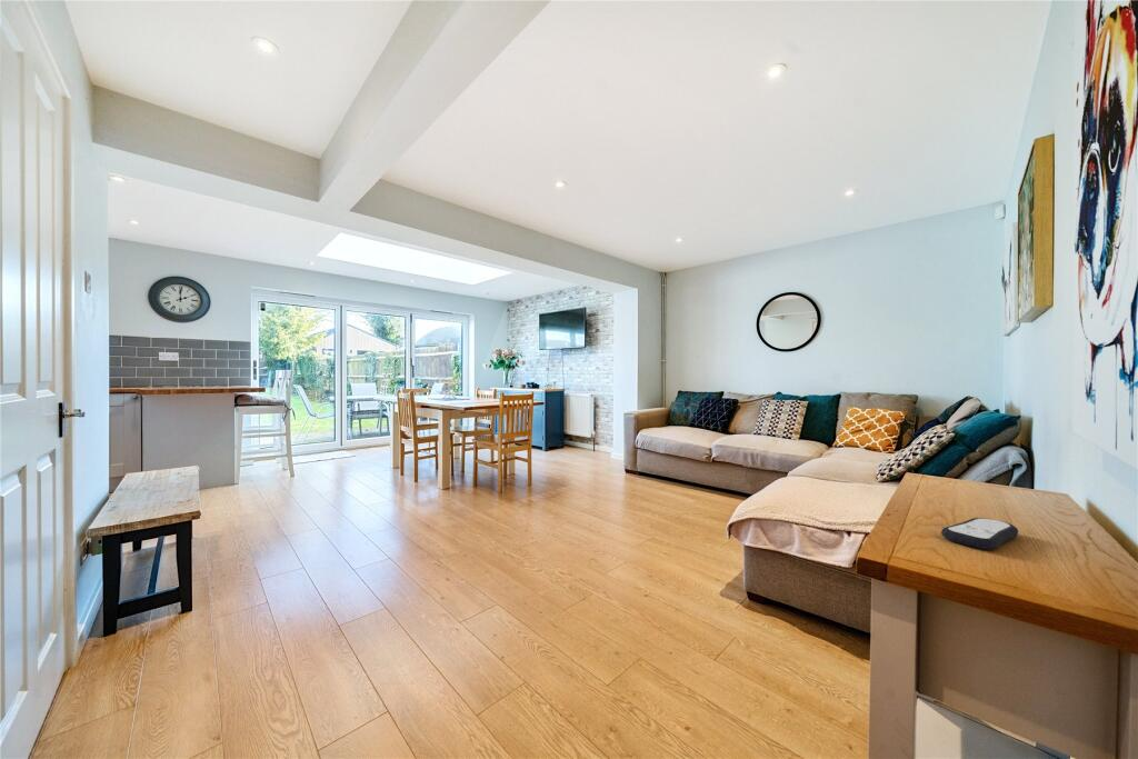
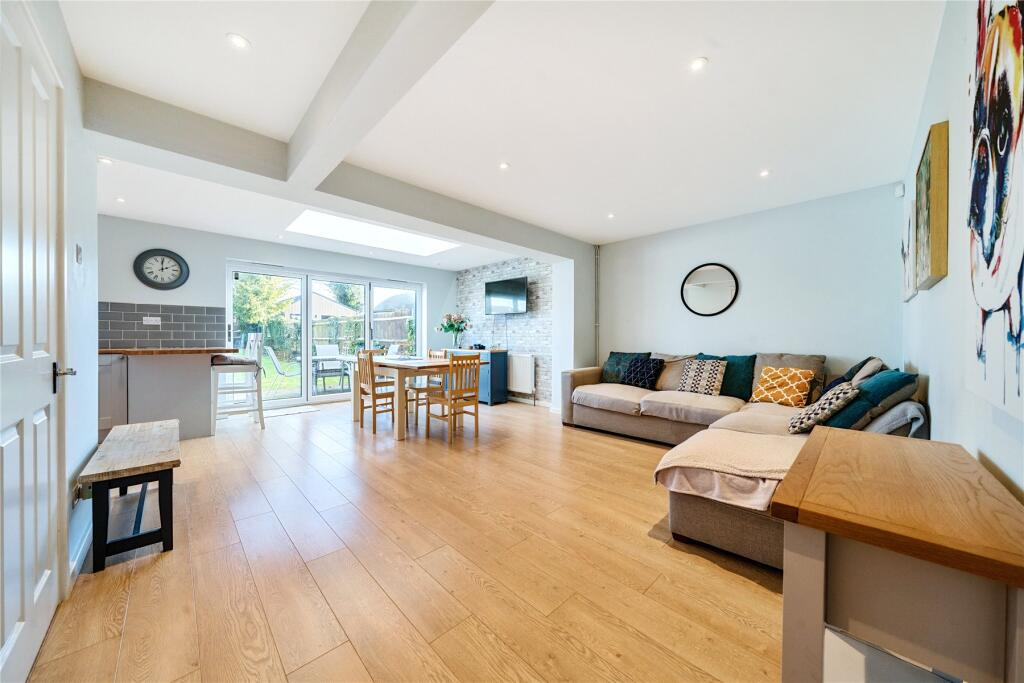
- remote control [940,517,1019,551]
